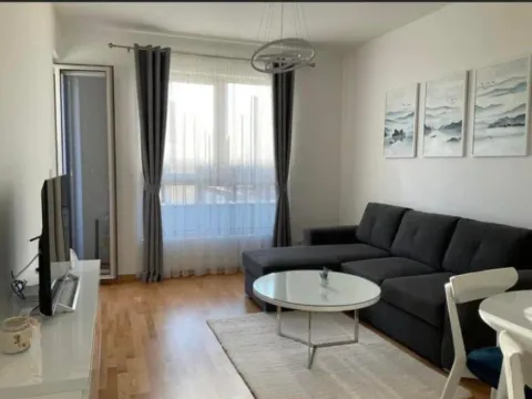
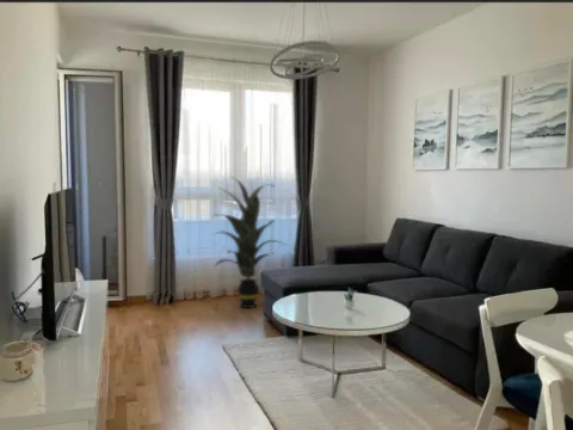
+ indoor plant [211,176,286,309]
